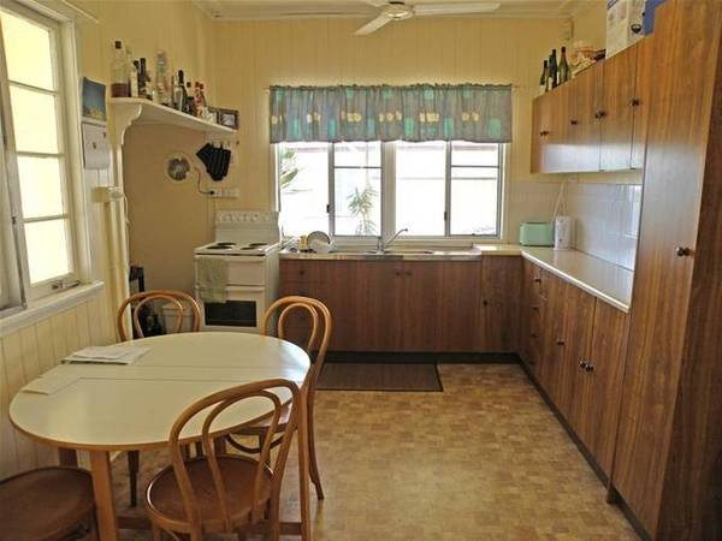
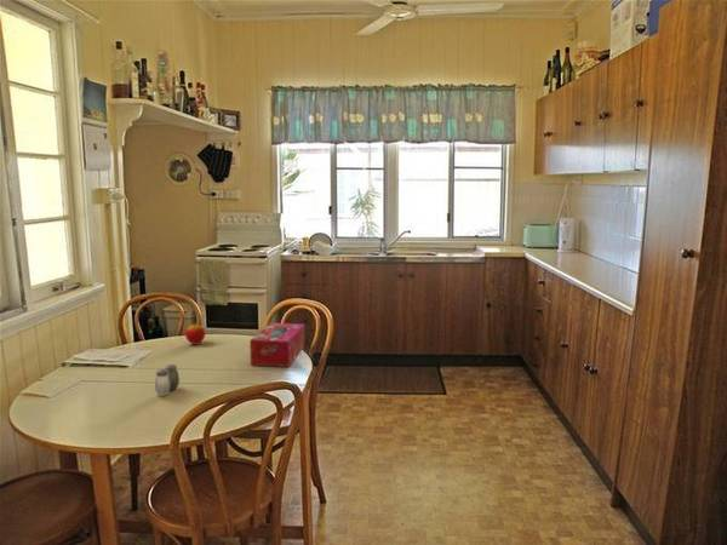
+ salt and pepper shaker [154,363,181,397]
+ tissue box [248,322,307,368]
+ apple [184,321,206,345]
